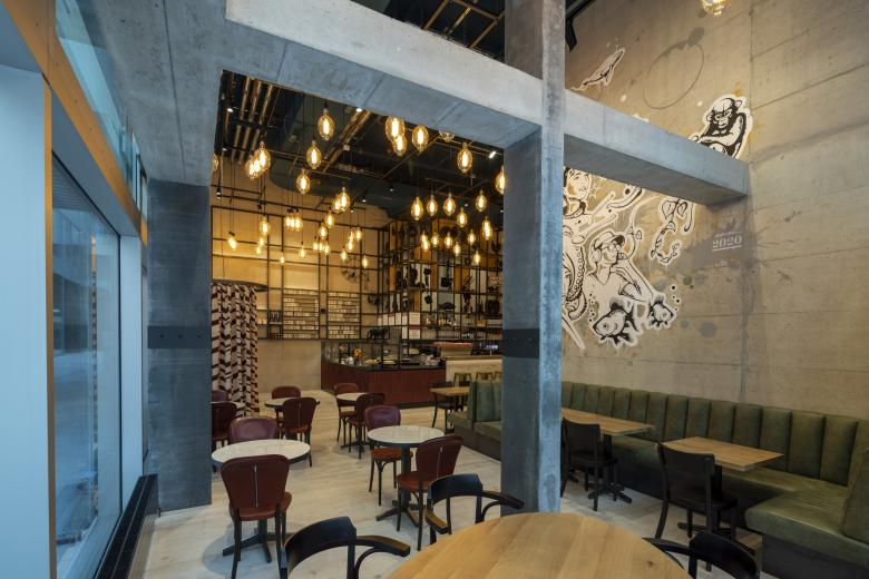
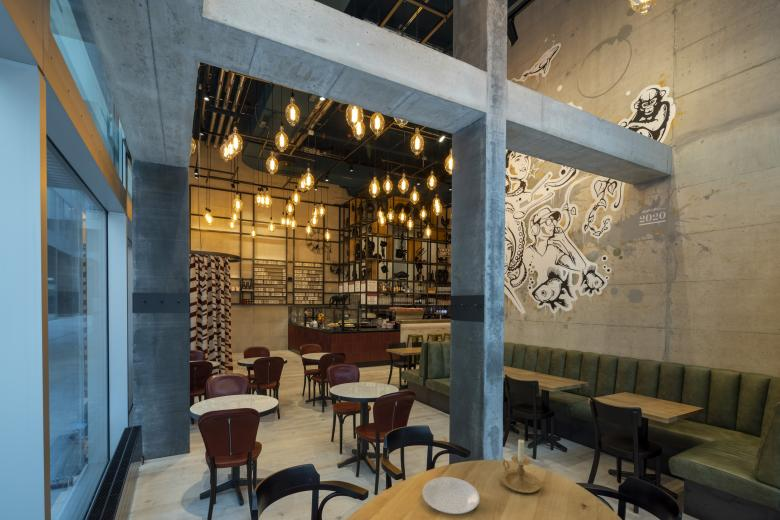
+ plate [421,476,481,515]
+ candle holder [500,438,542,494]
